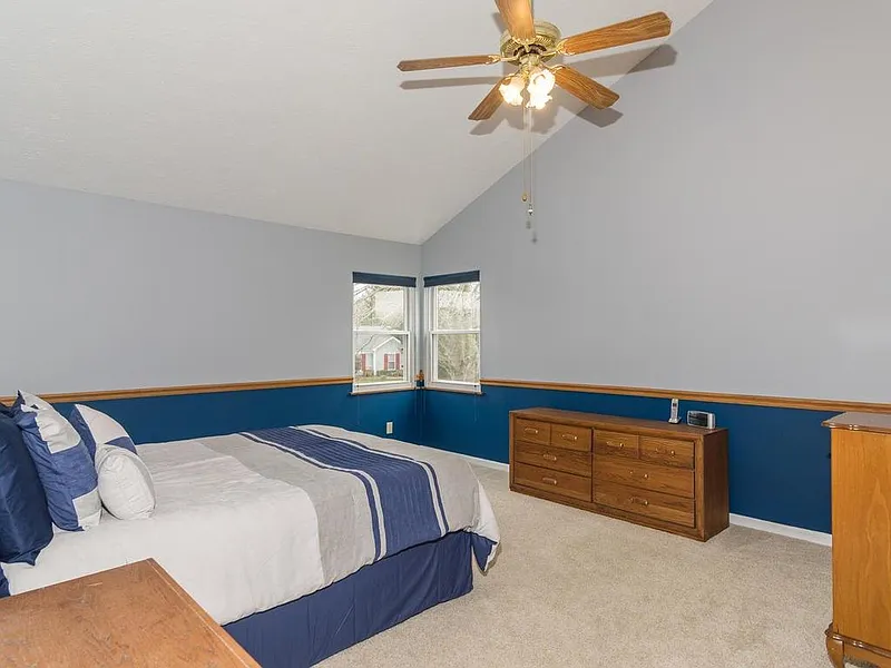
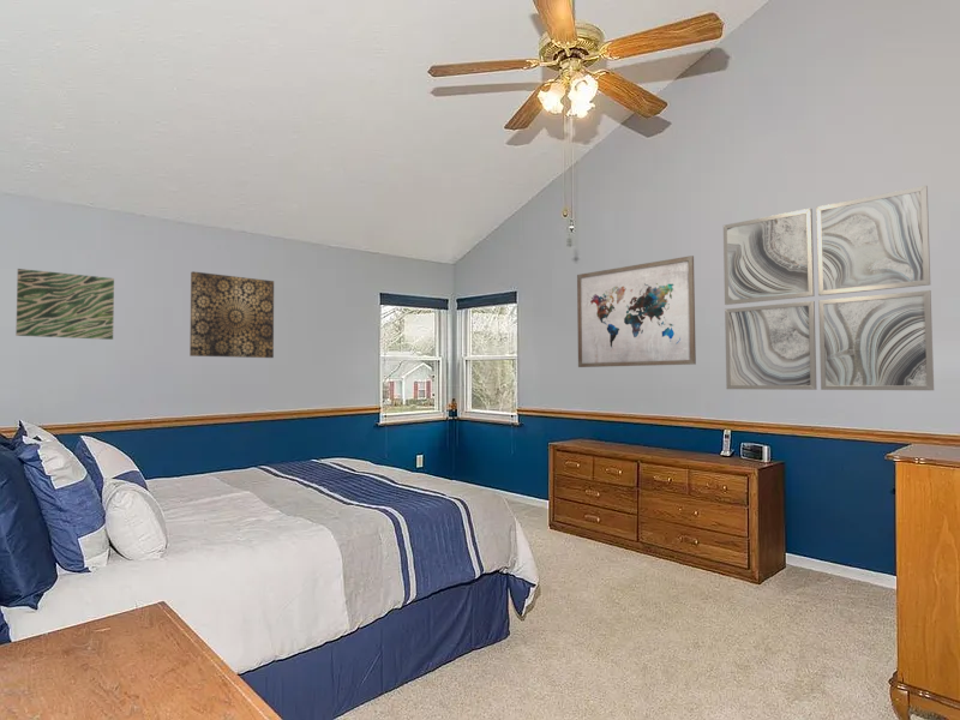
+ wall art [188,270,275,359]
+ wall art [722,185,935,391]
+ wall art [14,268,115,341]
+ wall art [576,254,697,368]
